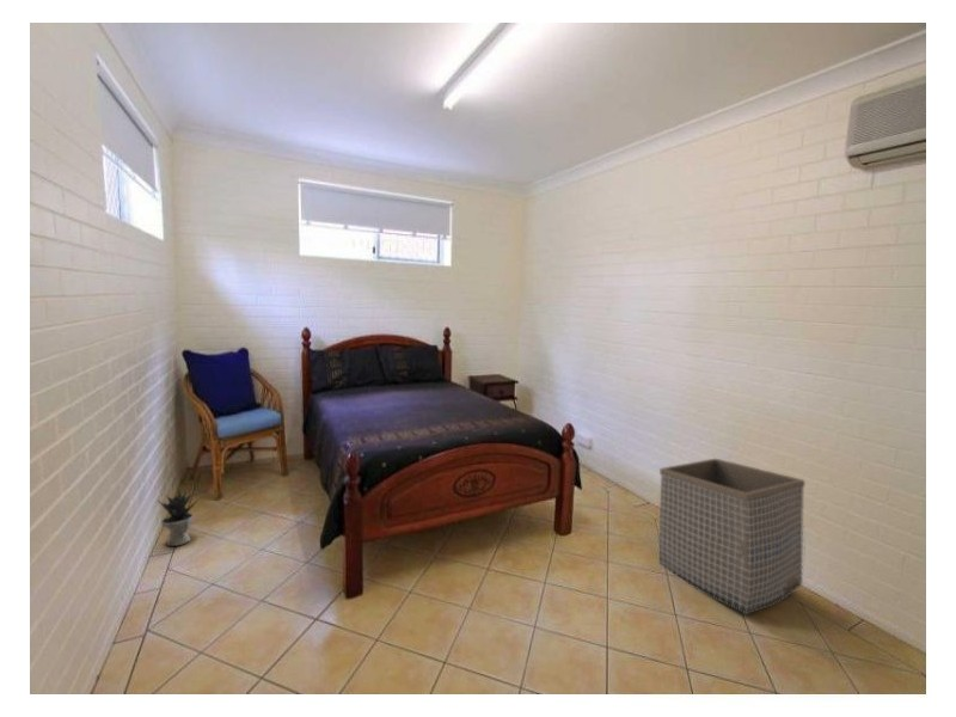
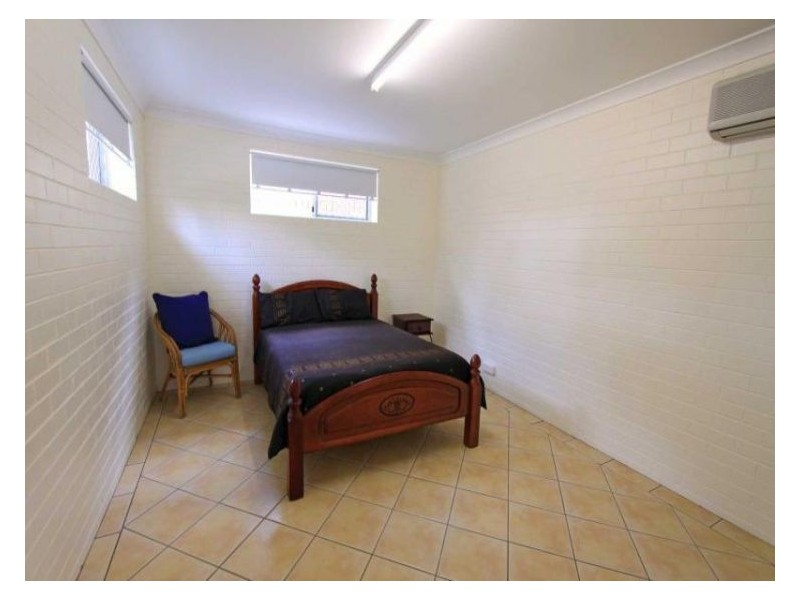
- potted plant [157,484,203,547]
- laundry basket [656,458,805,614]
